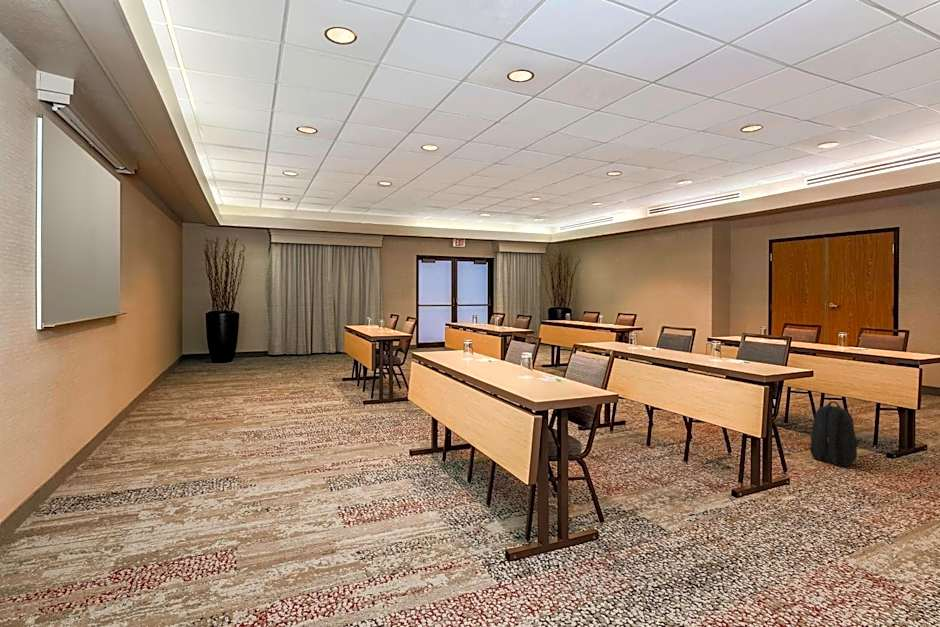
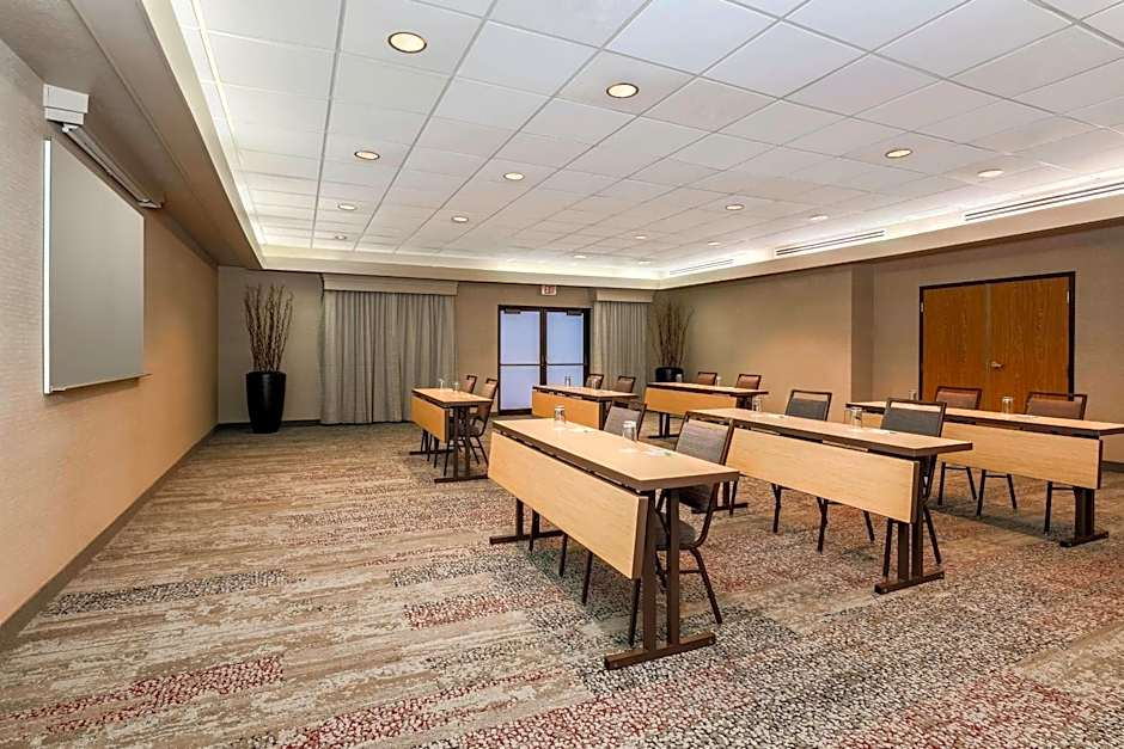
- backpack [808,400,860,467]
